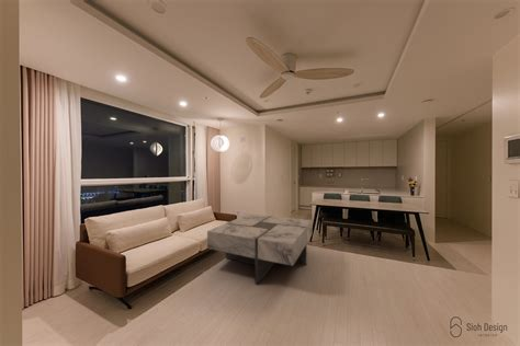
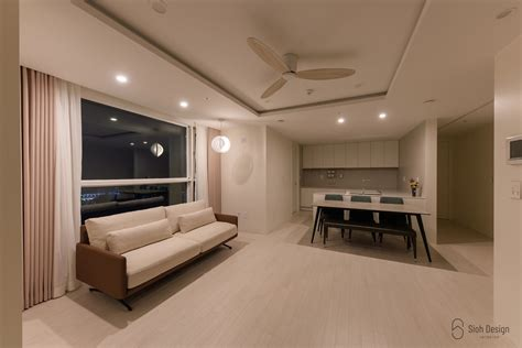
- coffee table [206,214,313,286]
